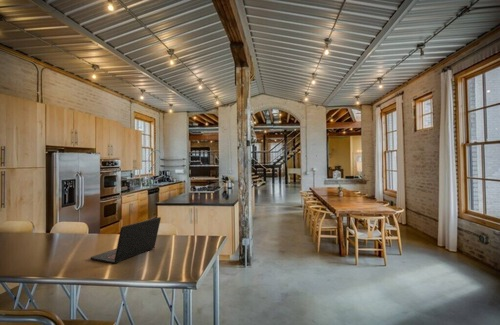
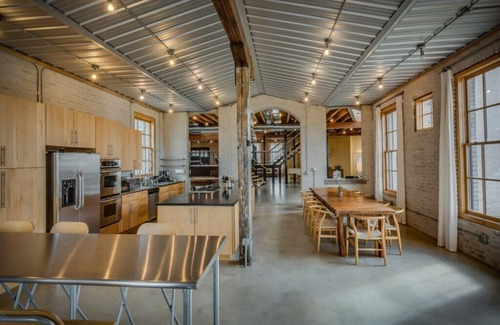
- laptop [89,216,162,265]
